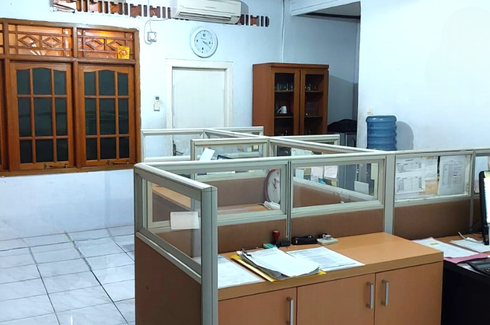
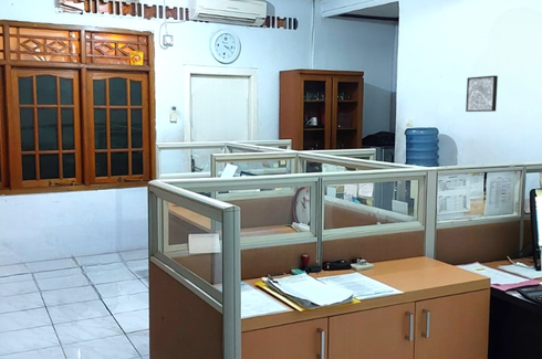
+ wall art [465,74,499,113]
